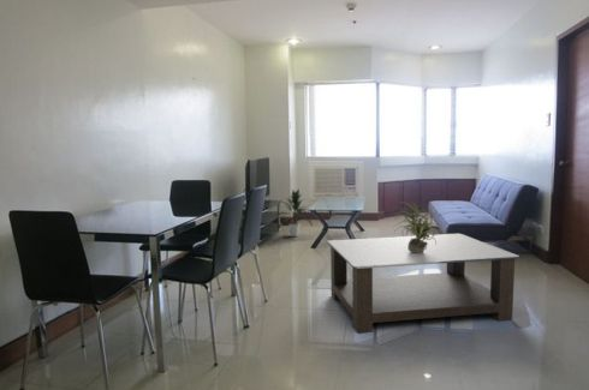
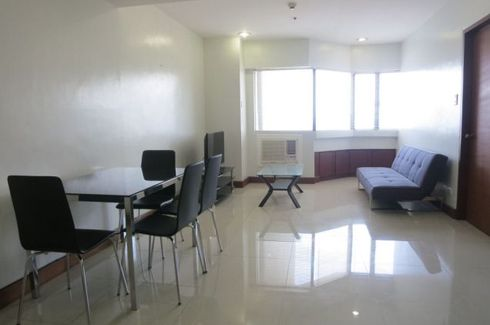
- coffee table [326,233,520,335]
- potted plant [392,200,439,253]
- indoor plant [279,187,315,238]
